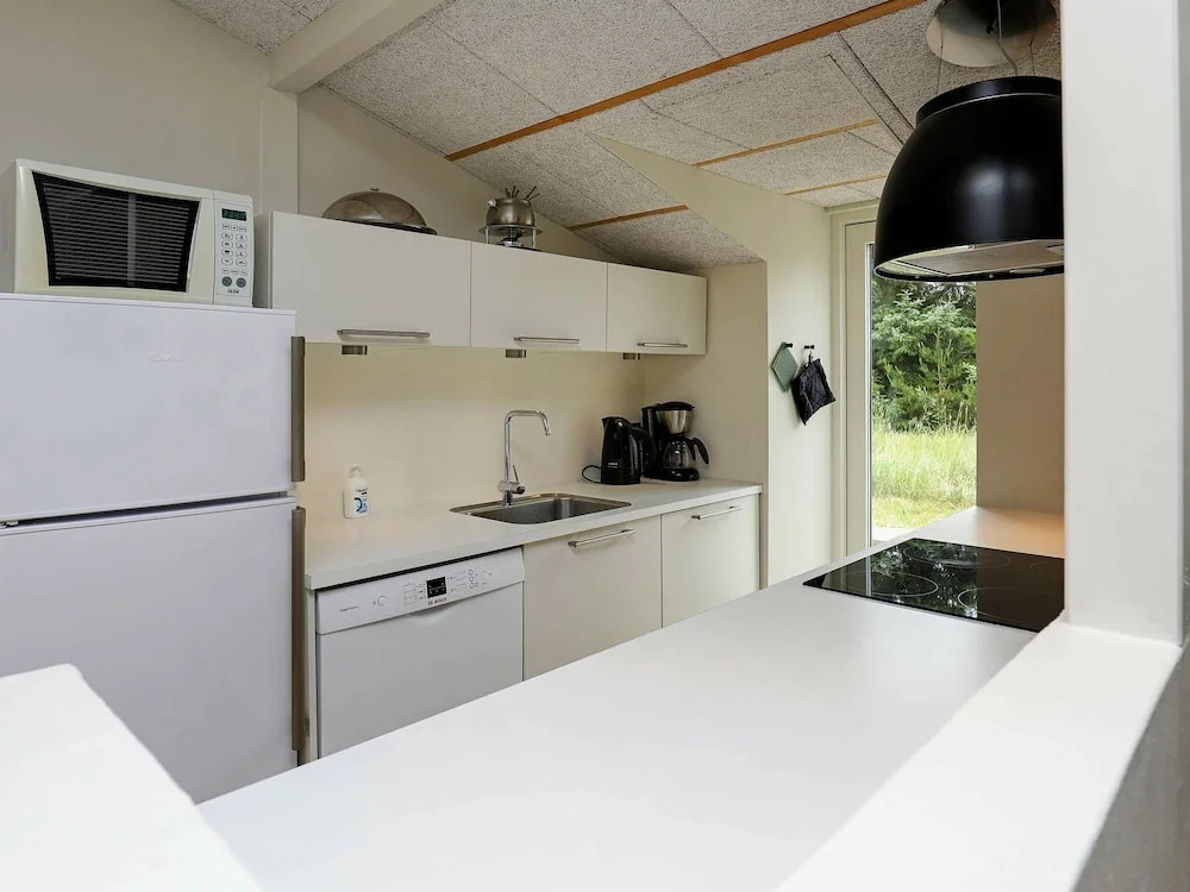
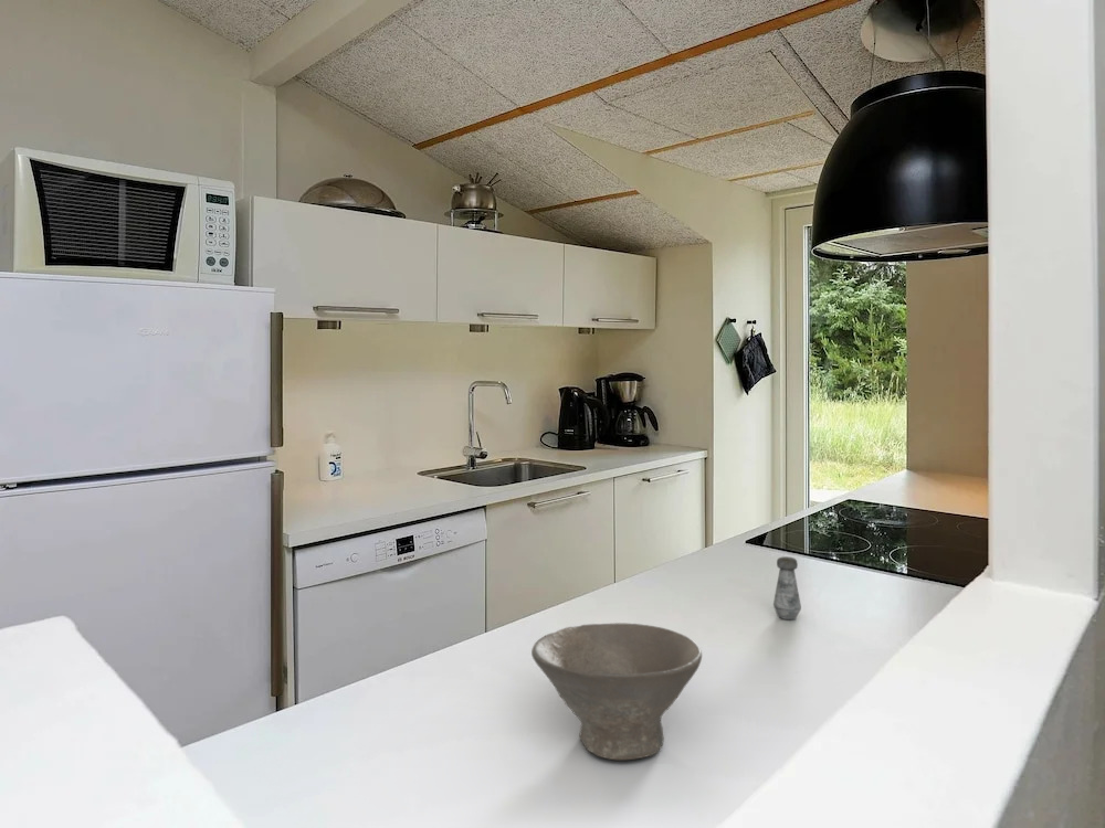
+ salt shaker [772,555,802,620]
+ bowl [530,622,703,761]
